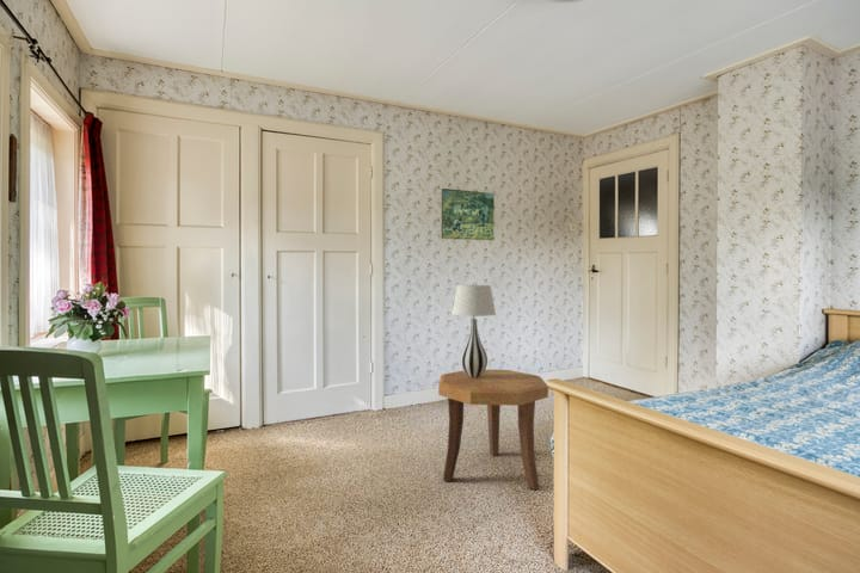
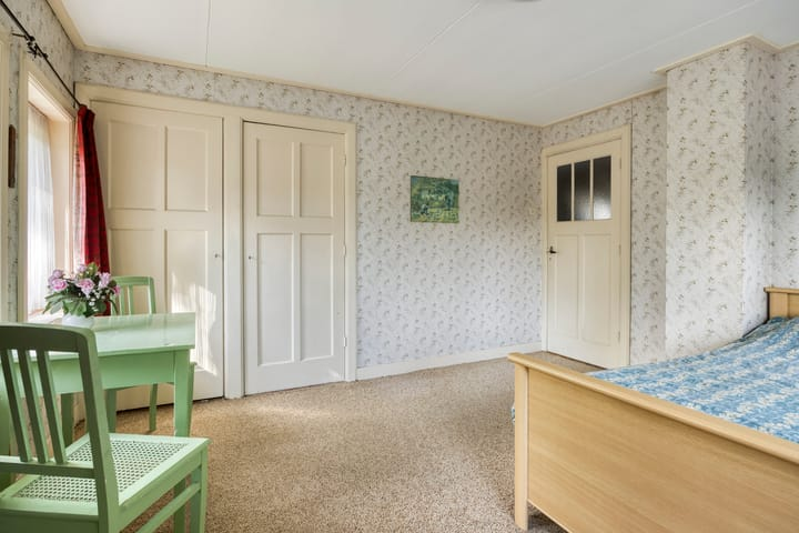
- table lamp [452,284,497,378]
- side table [437,369,549,491]
